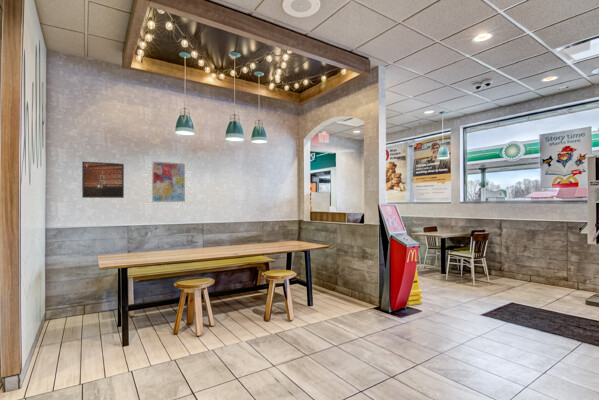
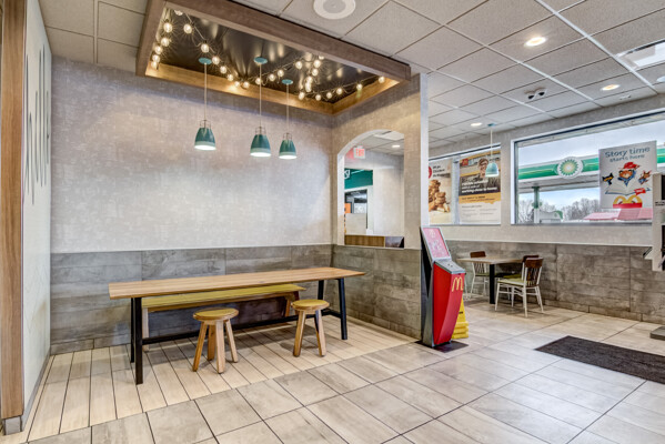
- wall art [151,160,186,203]
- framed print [81,160,125,199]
